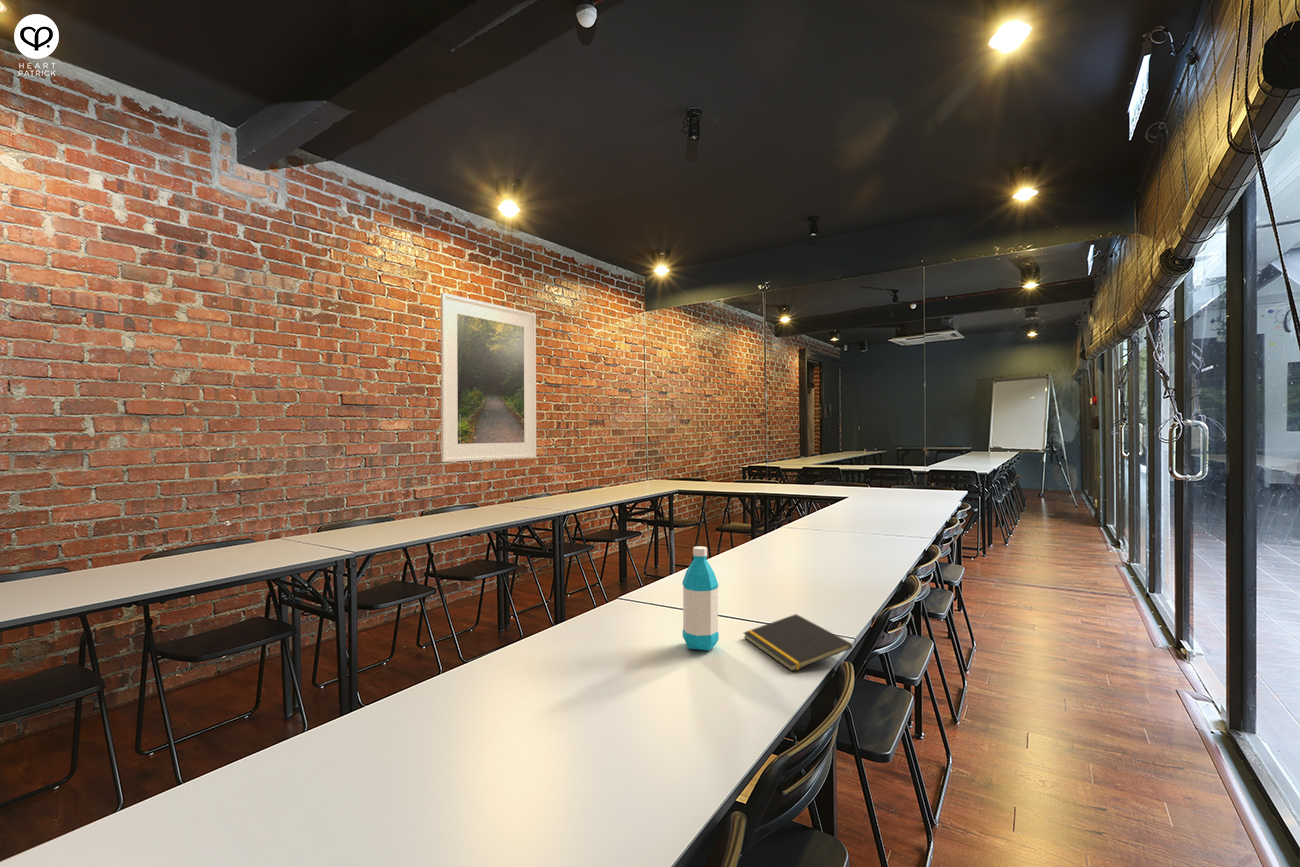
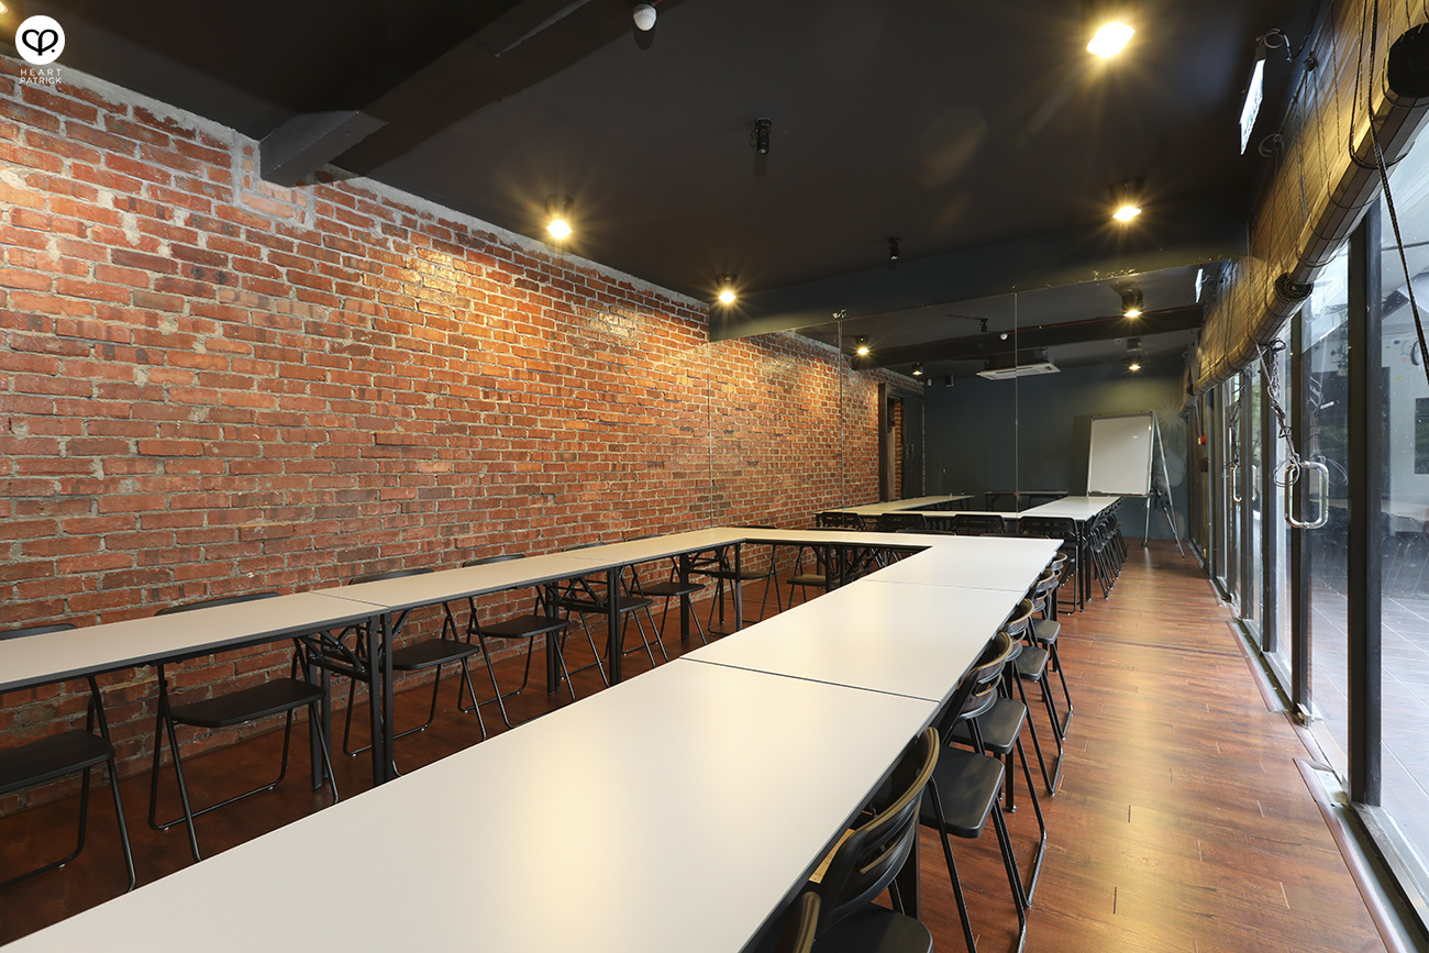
- water bottle [681,545,720,651]
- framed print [440,292,537,463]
- notepad [742,613,853,672]
